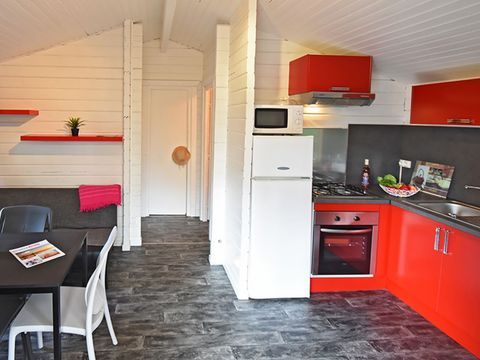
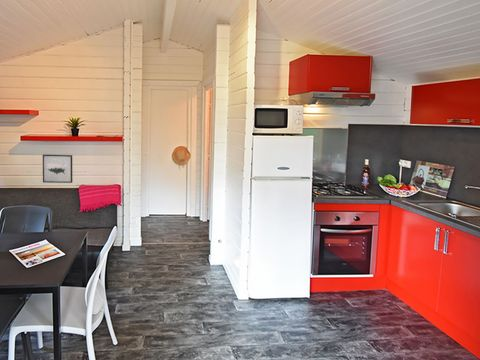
+ wall art [42,154,73,184]
